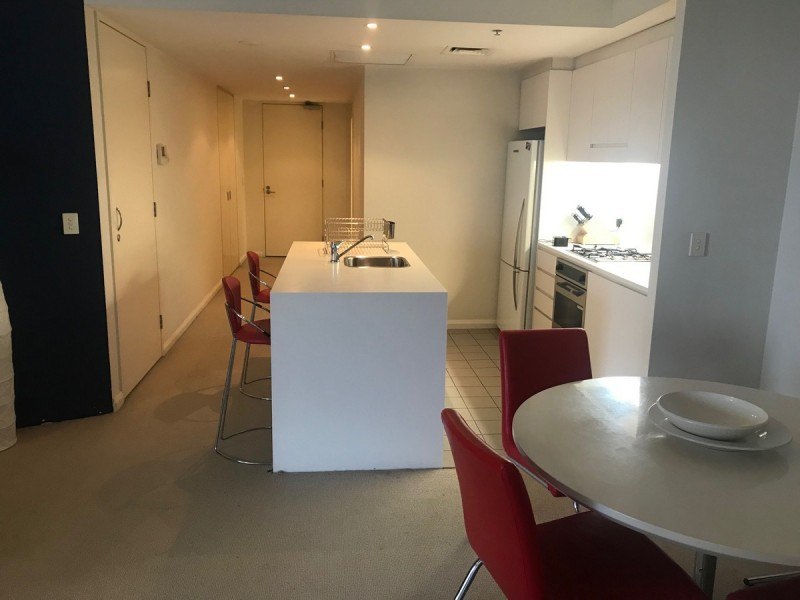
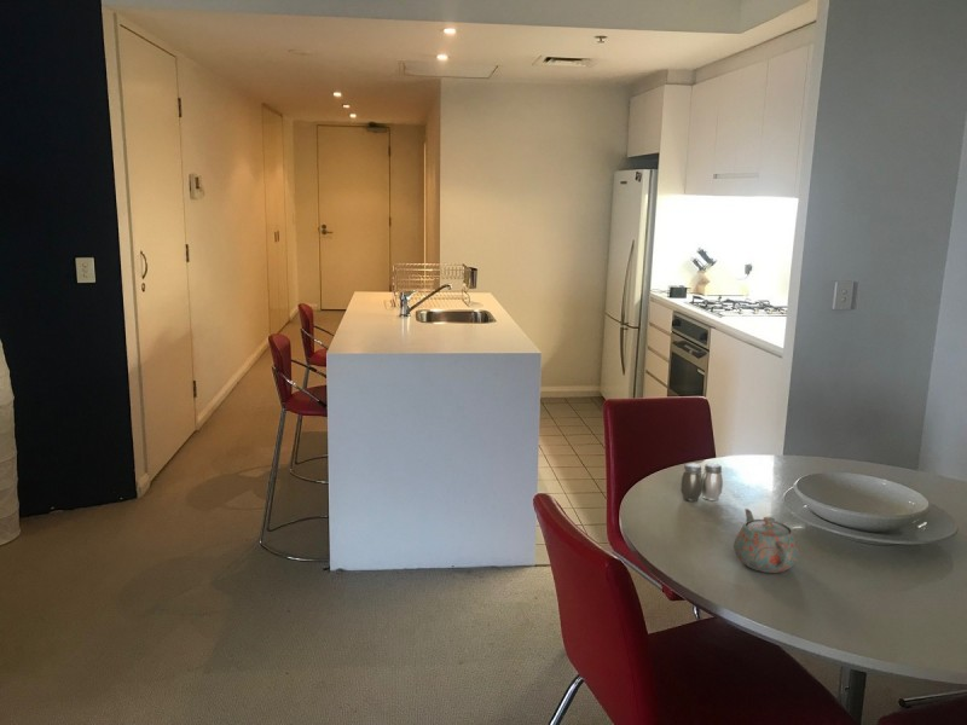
+ salt and pepper shaker [679,462,724,501]
+ teapot [733,507,800,574]
